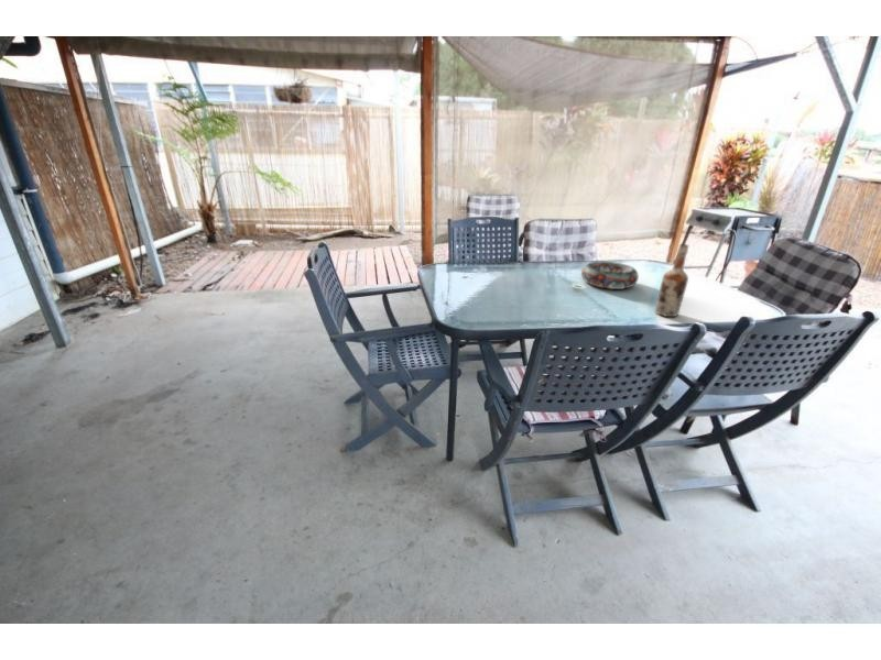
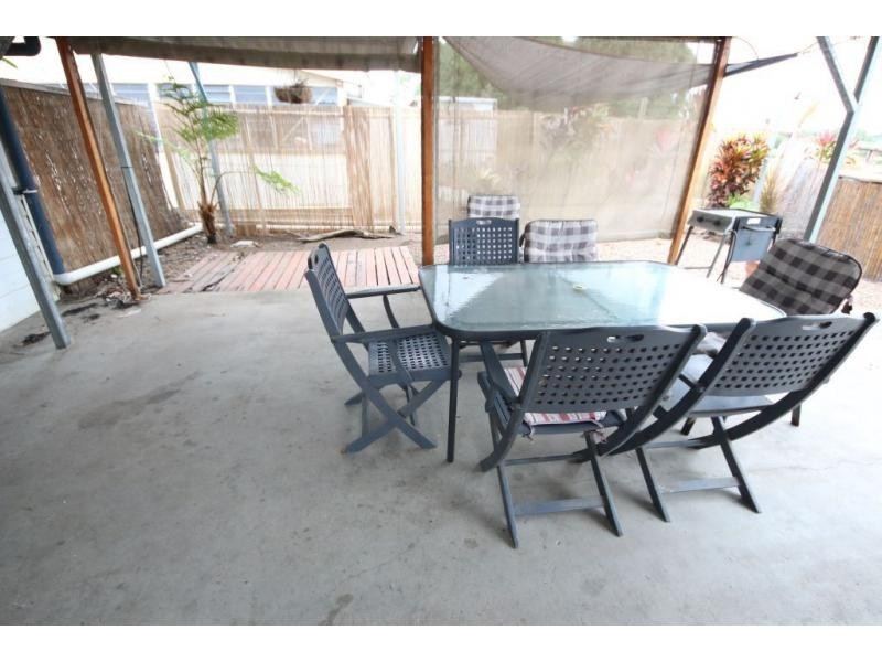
- decorative bowl [580,261,640,290]
- wine bottle [654,243,689,318]
